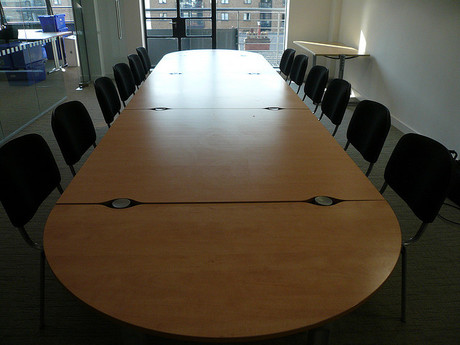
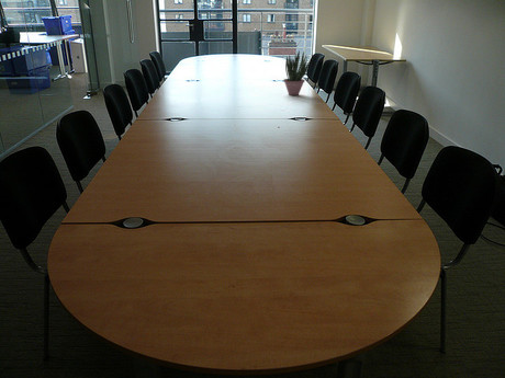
+ potted plant [283,49,312,96]
